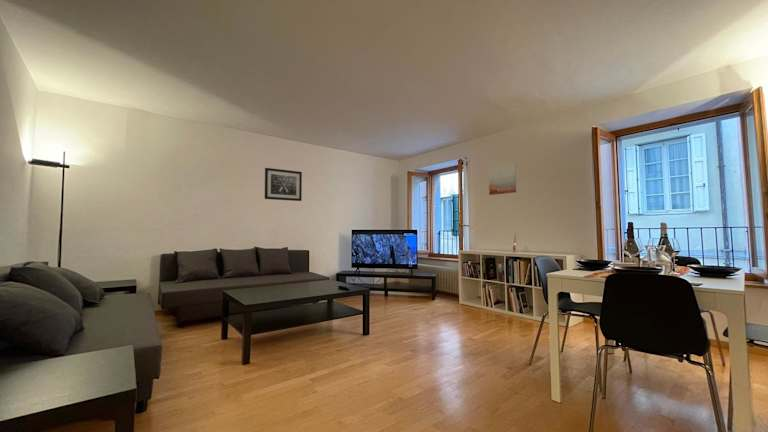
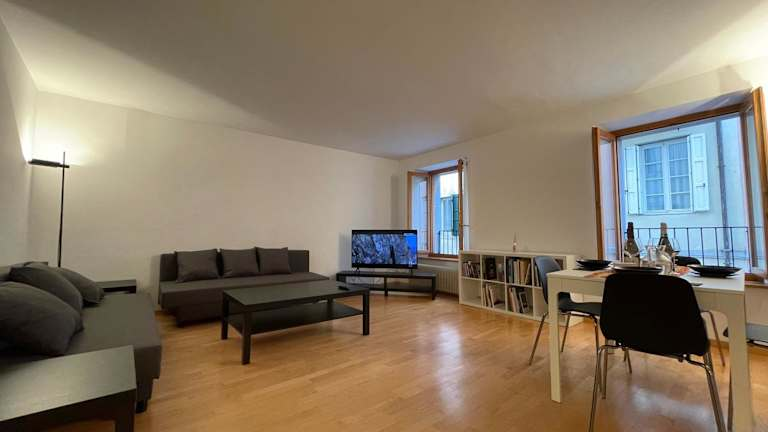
- wall art [264,167,303,202]
- wall art [488,161,517,196]
